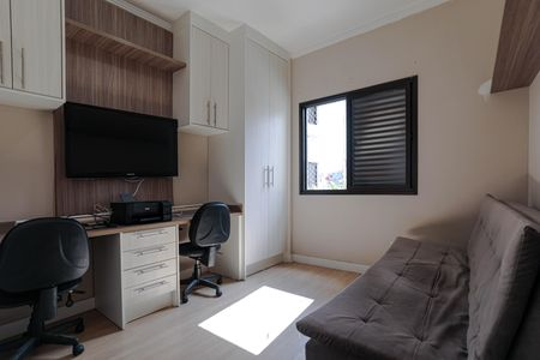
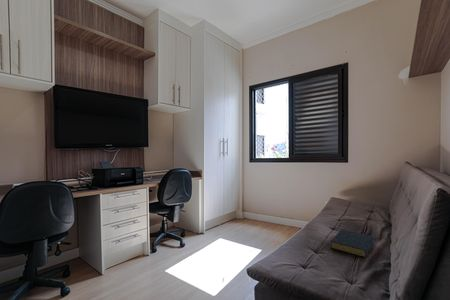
+ hardback book [330,228,374,258]
